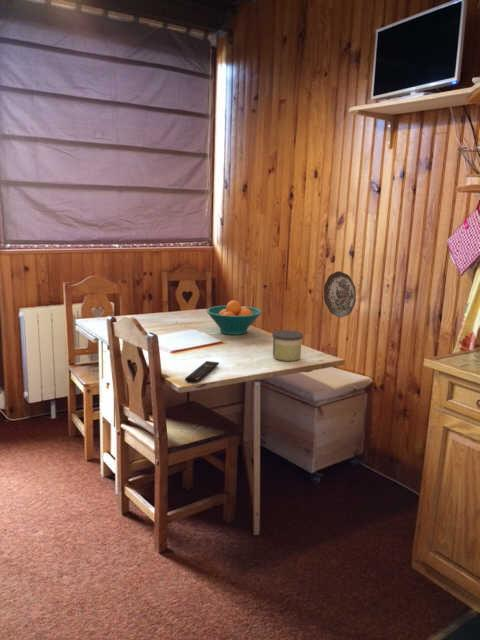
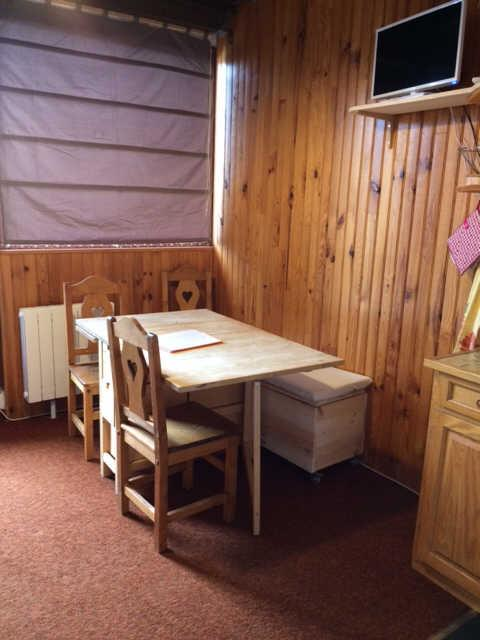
- decorative plate [323,270,357,318]
- fruit bowl [205,299,263,336]
- candle [271,329,304,362]
- remote control [184,360,220,384]
